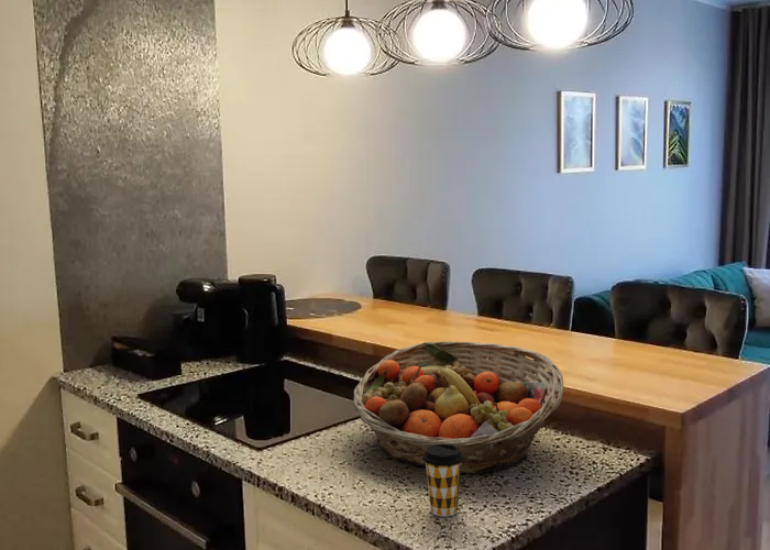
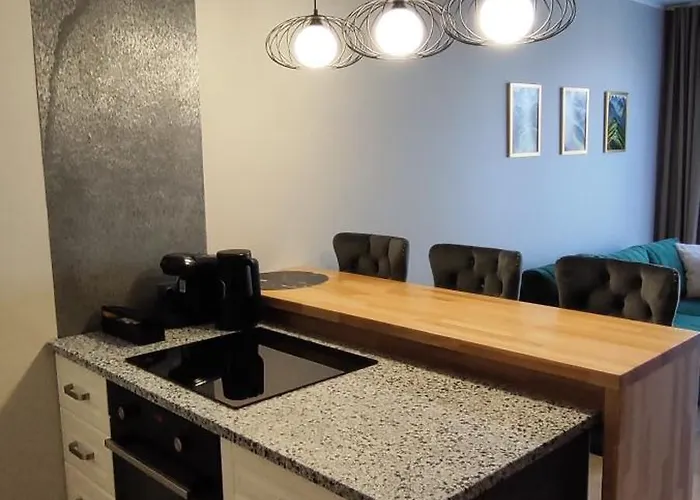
- coffee cup [422,444,464,517]
- fruit basket [352,340,564,474]
